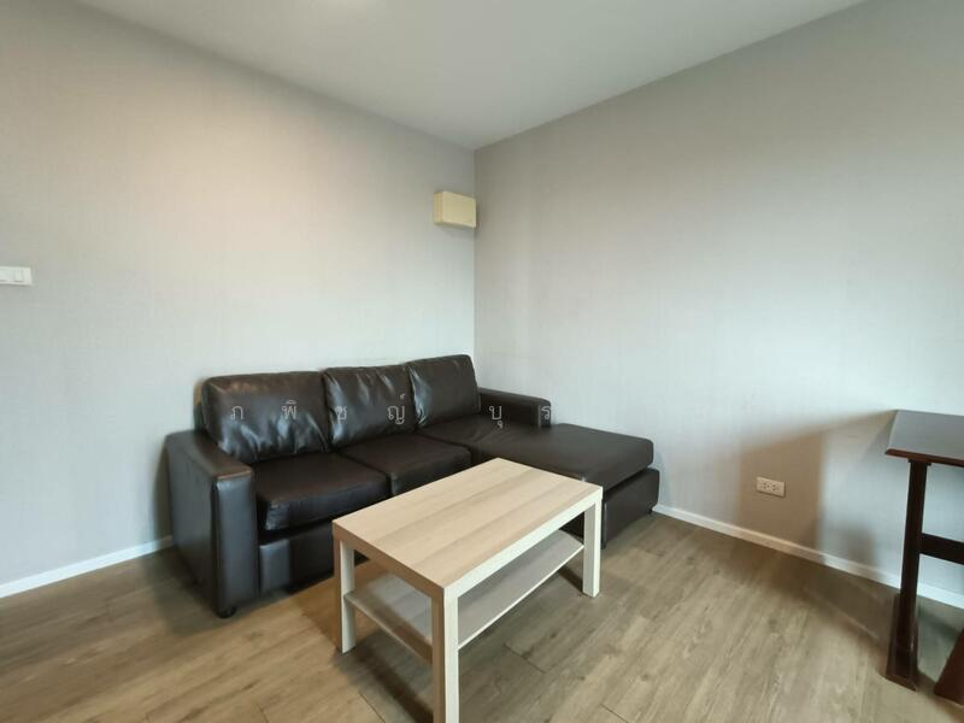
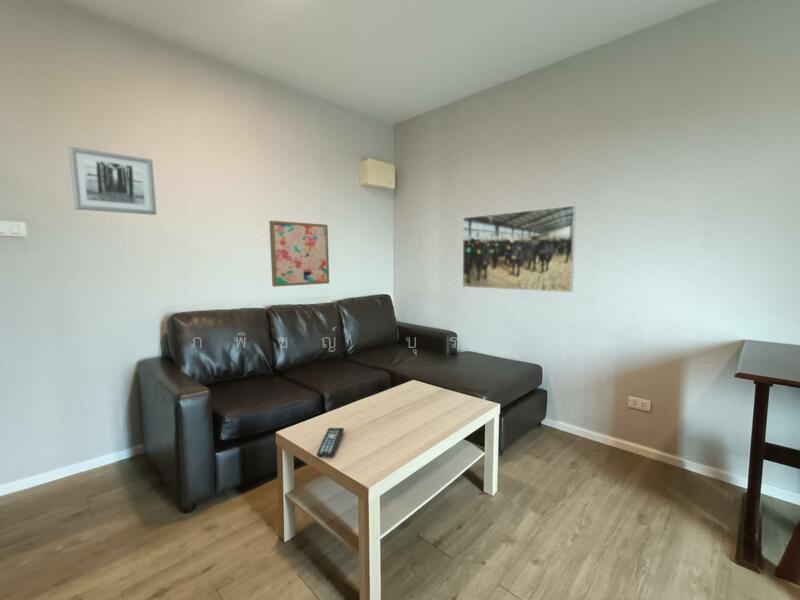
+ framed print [462,204,577,293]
+ remote control [316,427,345,459]
+ wall art [68,145,157,216]
+ wall art [268,220,330,288]
